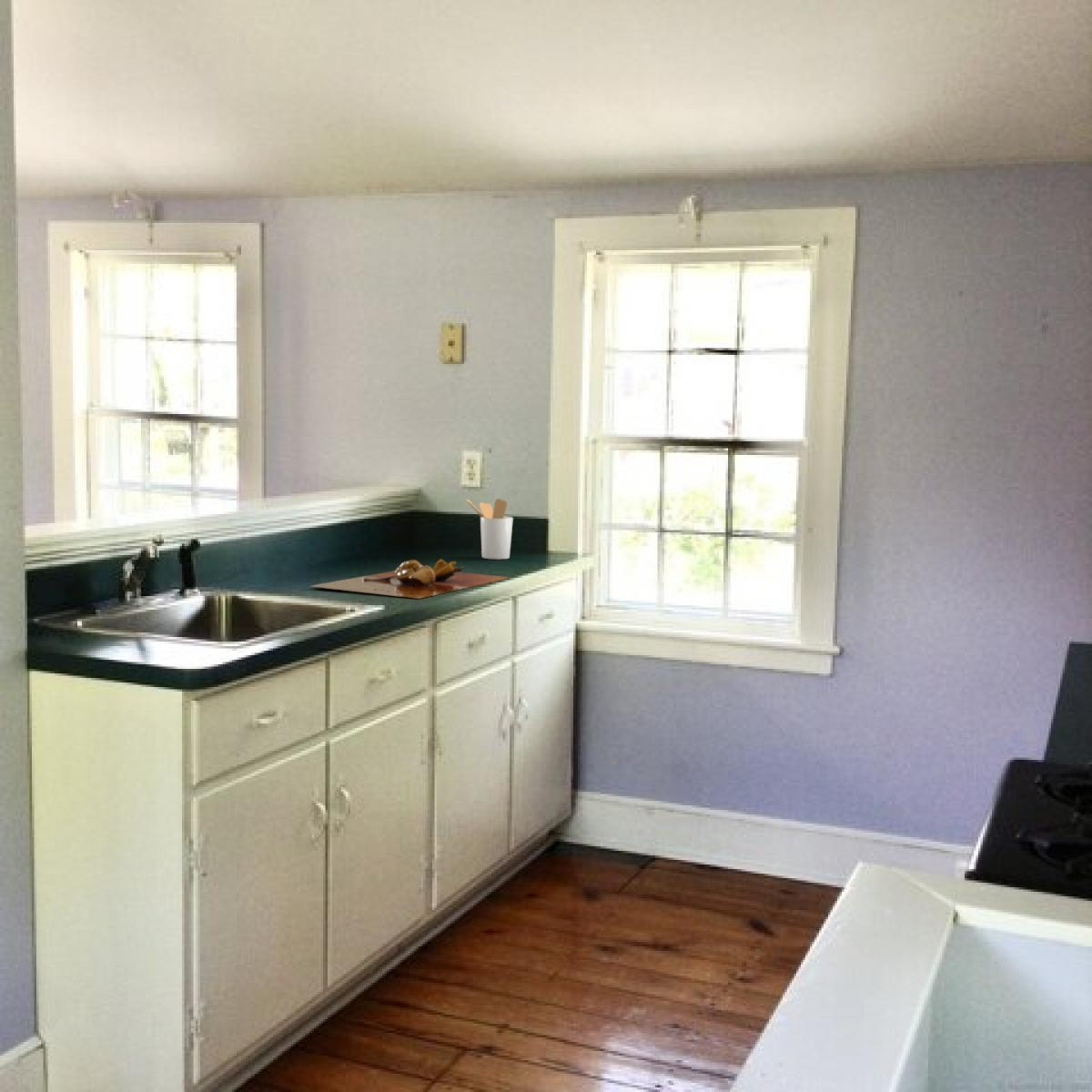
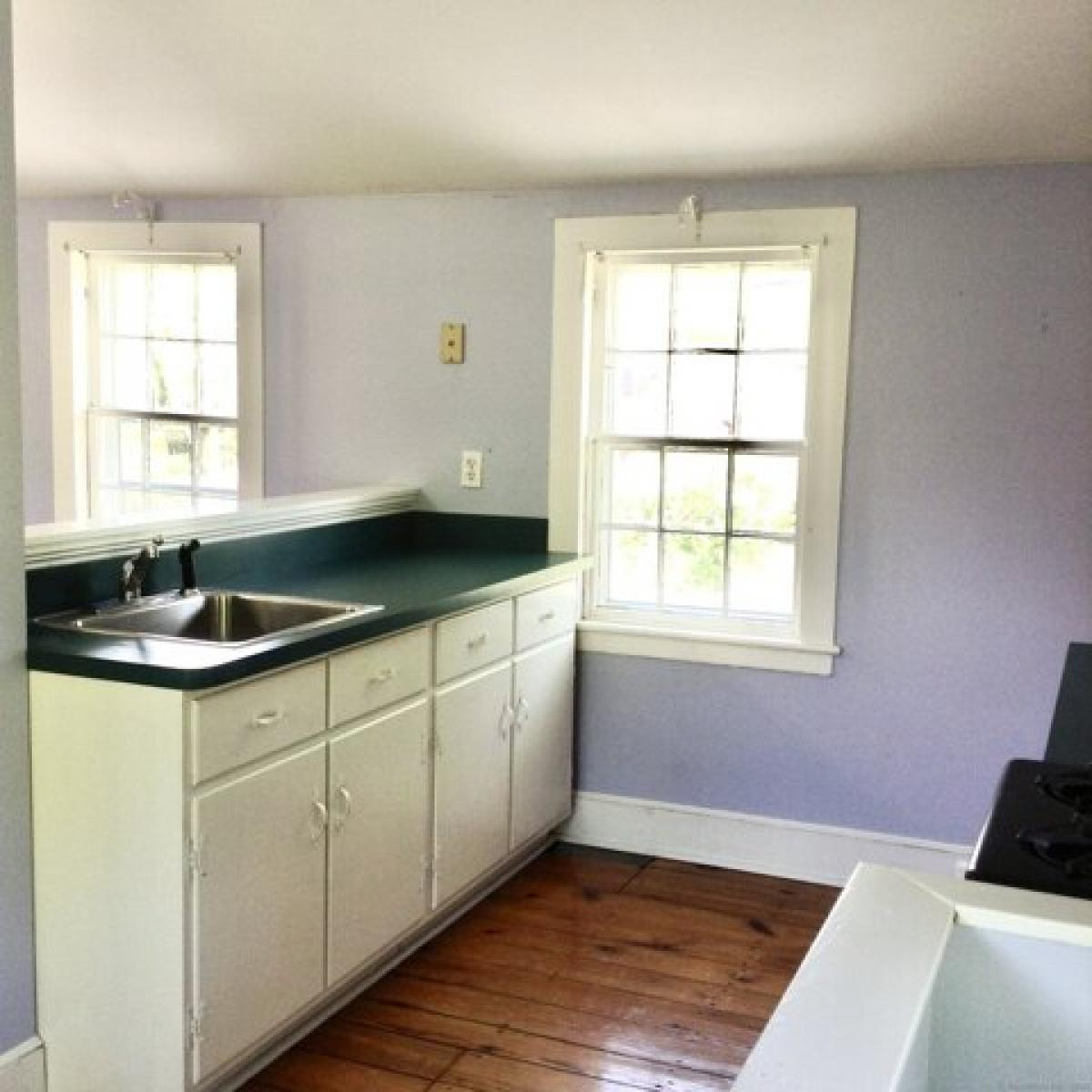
- utensil holder [465,498,514,561]
- cutting board [311,558,510,600]
